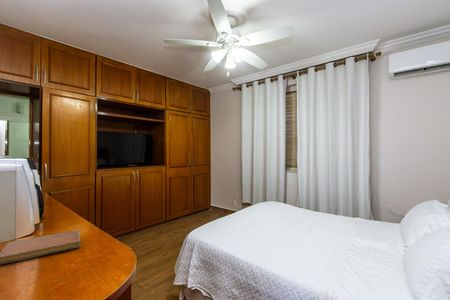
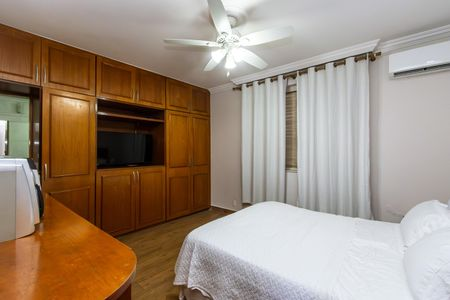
- notebook [0,229,82,265]
